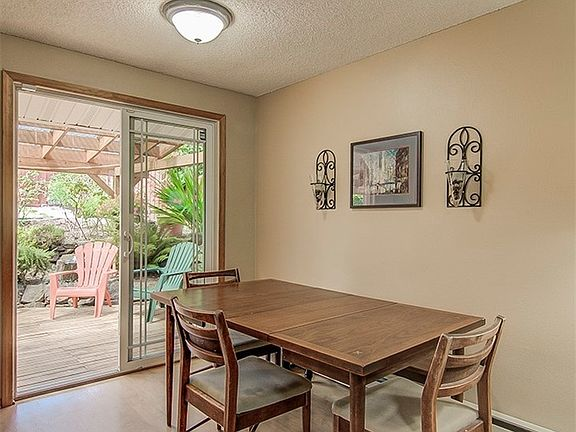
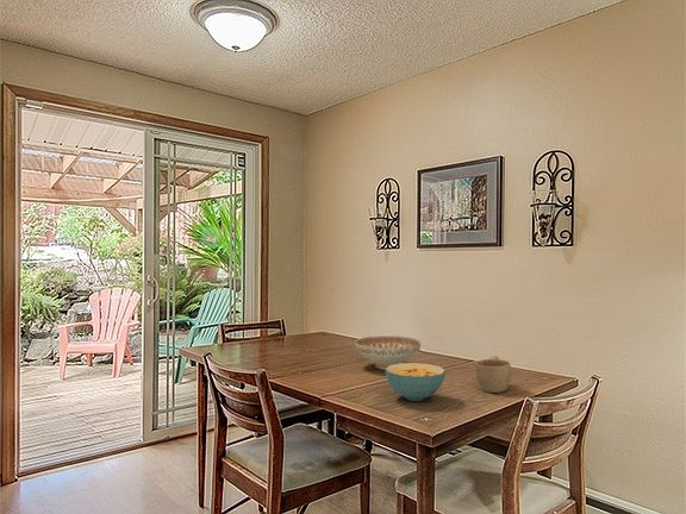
+ decorative bowl [354,336,422,371]
+ cereal bowl [385,362,447,402]
+ cup [474,355,512,394]
